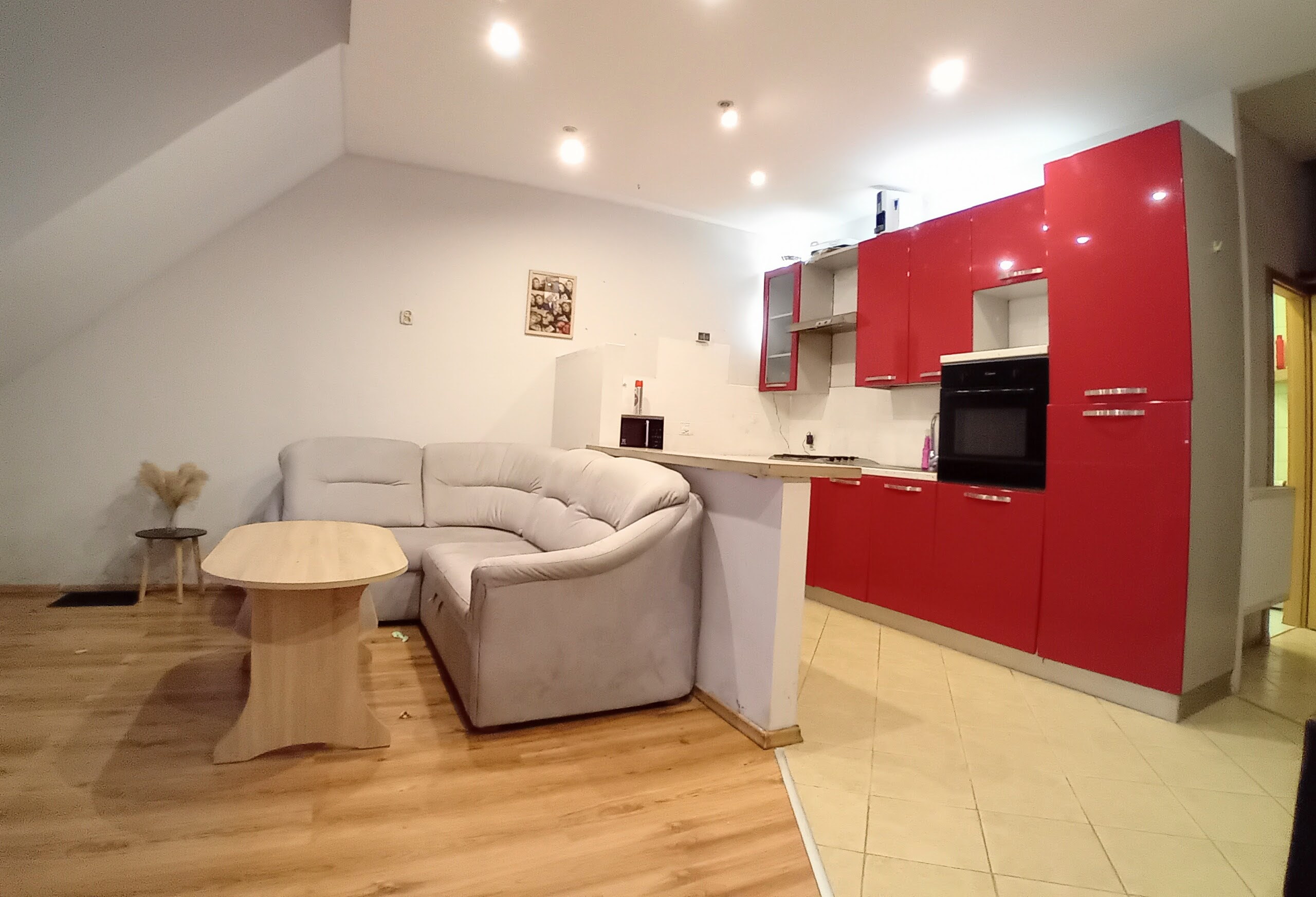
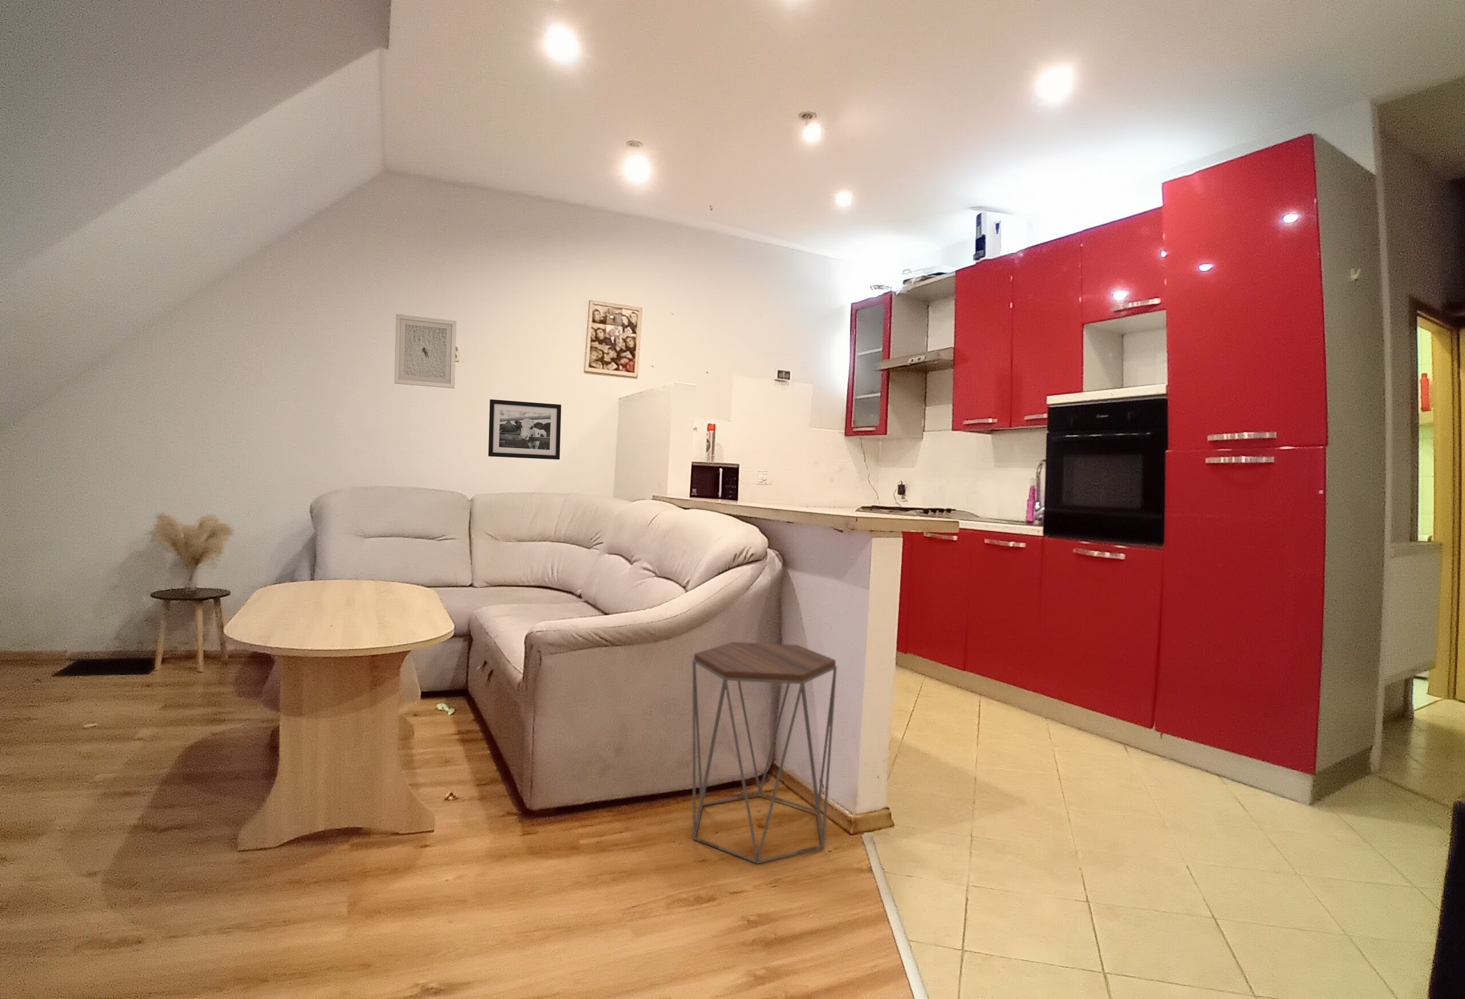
+ wall art [394,314,456,389]
+ picture frame [488,399,562,460]
+ side table [692,641,838,864]
